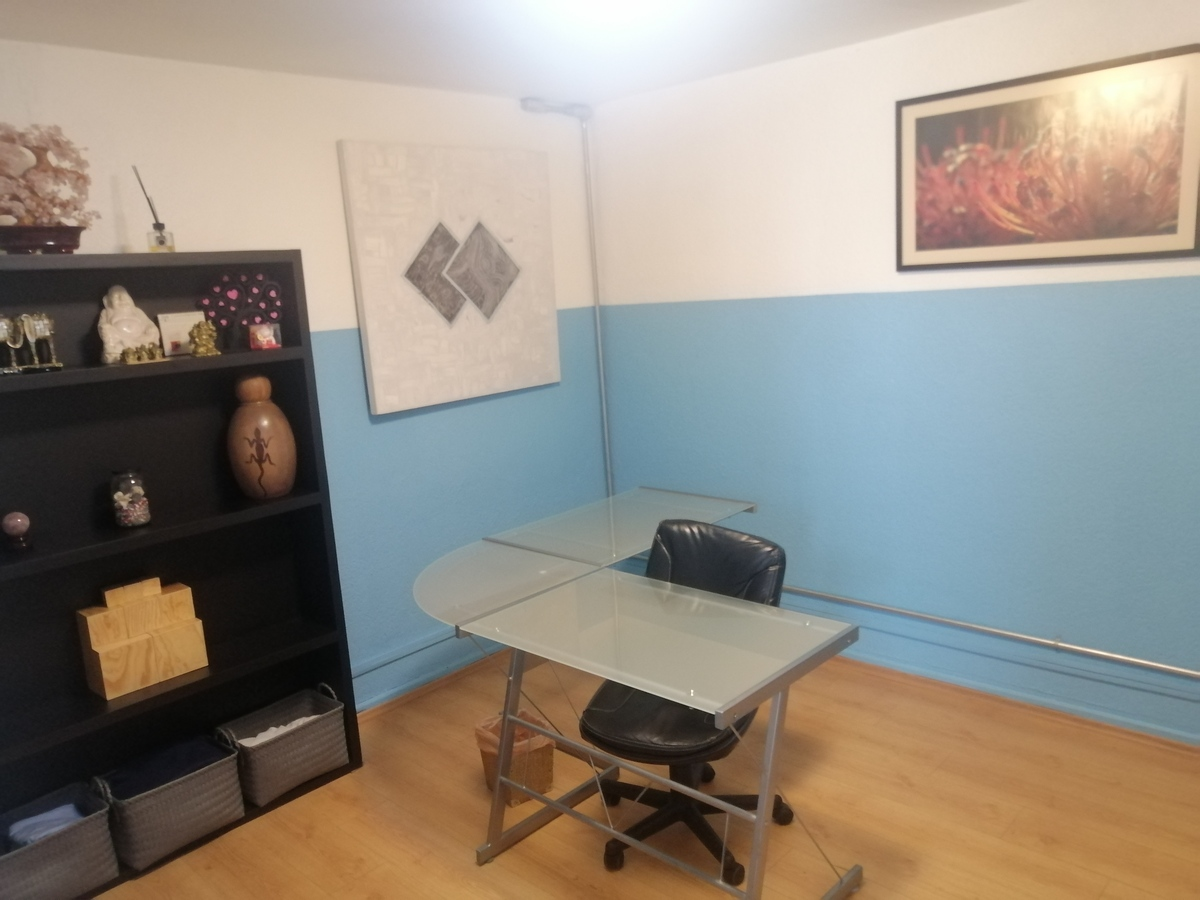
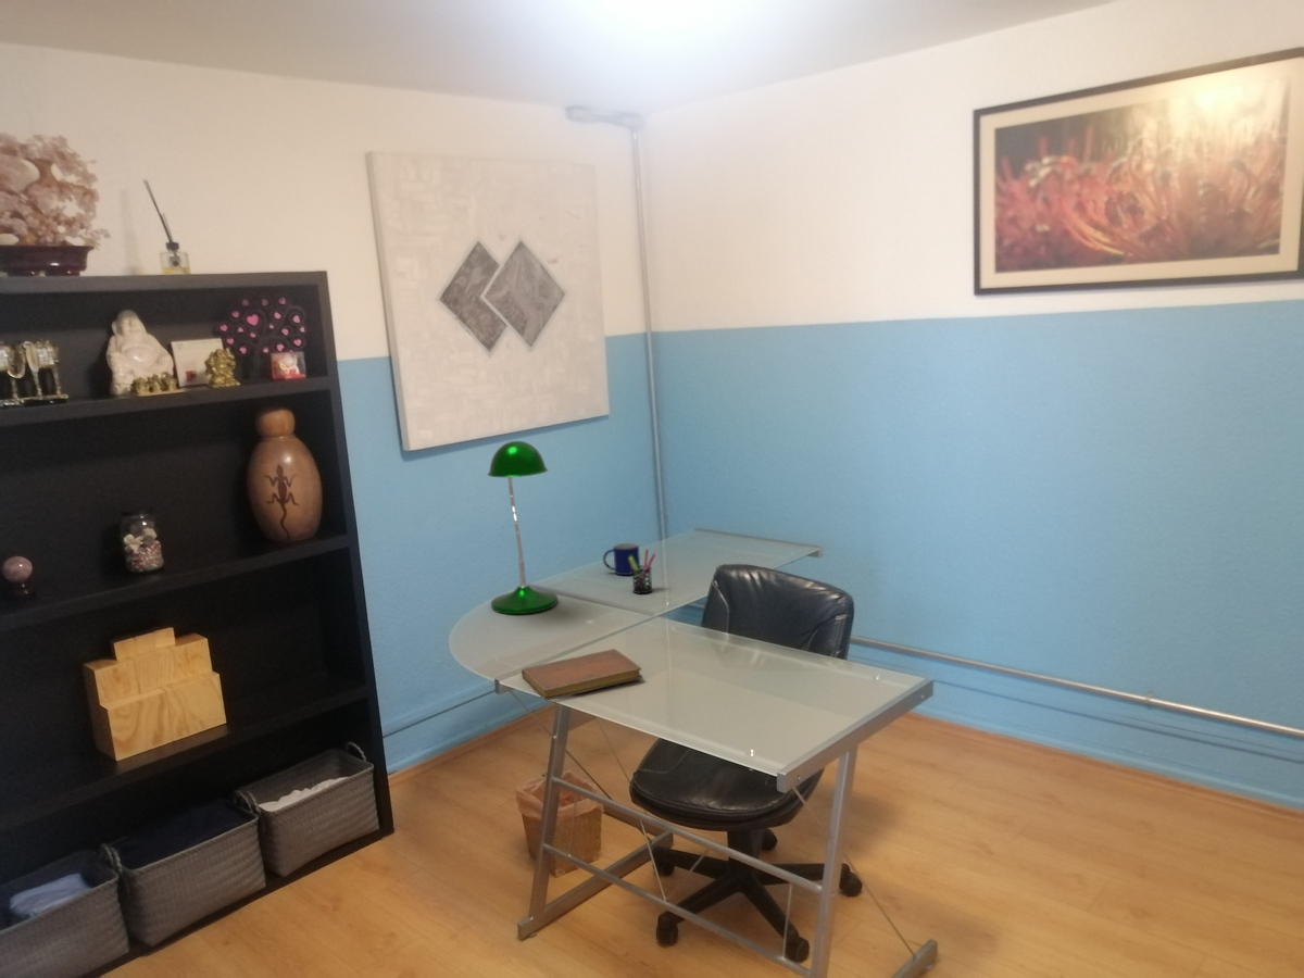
+ desk lamp [487,440,559,615]
+ pen holder [629,548,656,594]
+ notebook [521,648,643,701]
+ mug [602,541,641,576]
